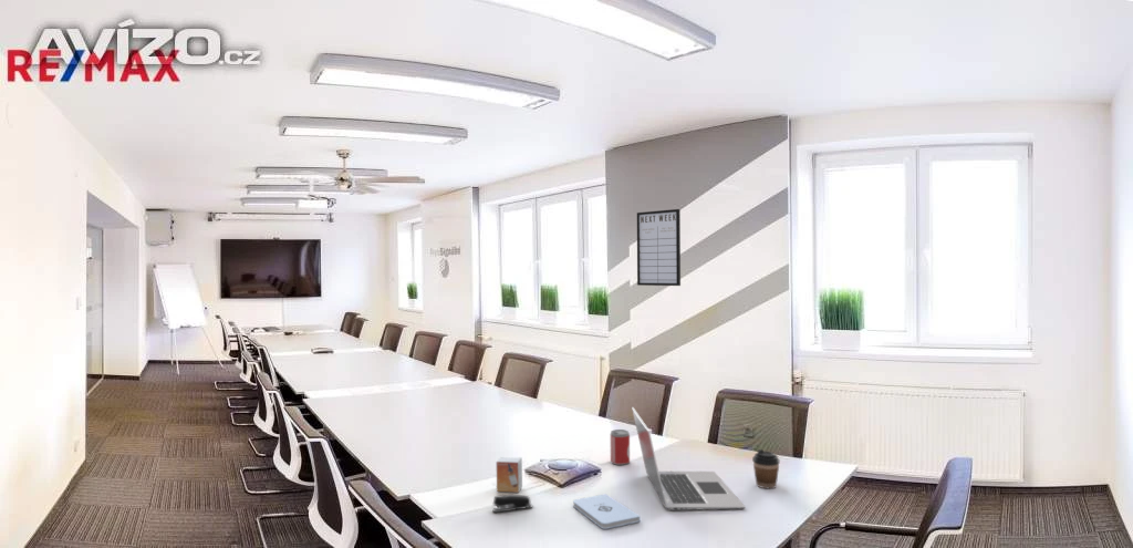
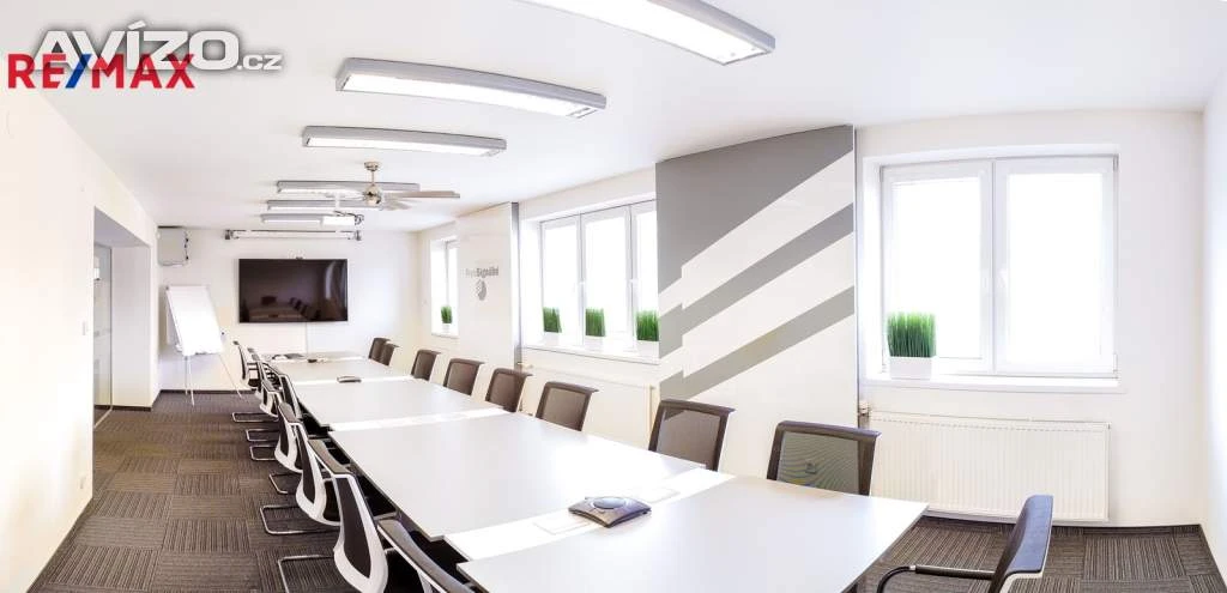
- writing board [636,208,682,287]
- beer can [610,428,631,466]
- laptop [631,406,746,511]
- small box [496,456,523,494]
- stapler [491,494,533,514]
- coffee cup [751,448,781,489]
- notepad [572,493,641,530]
